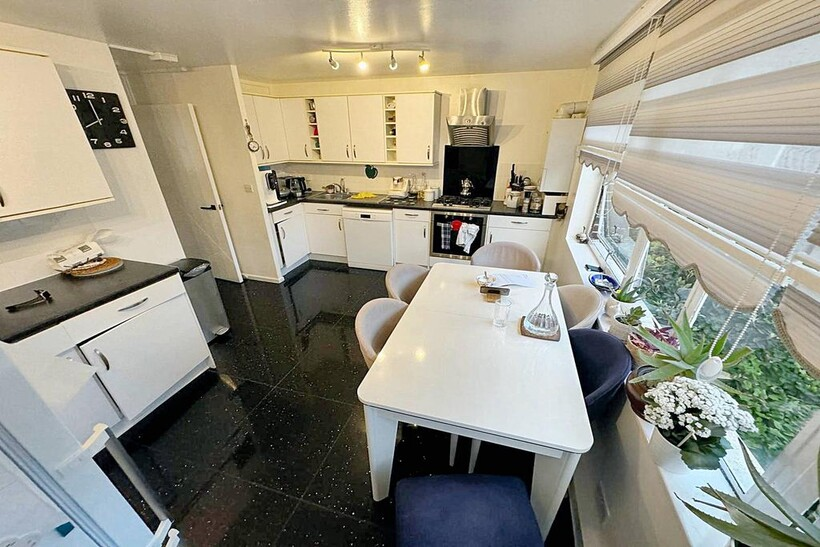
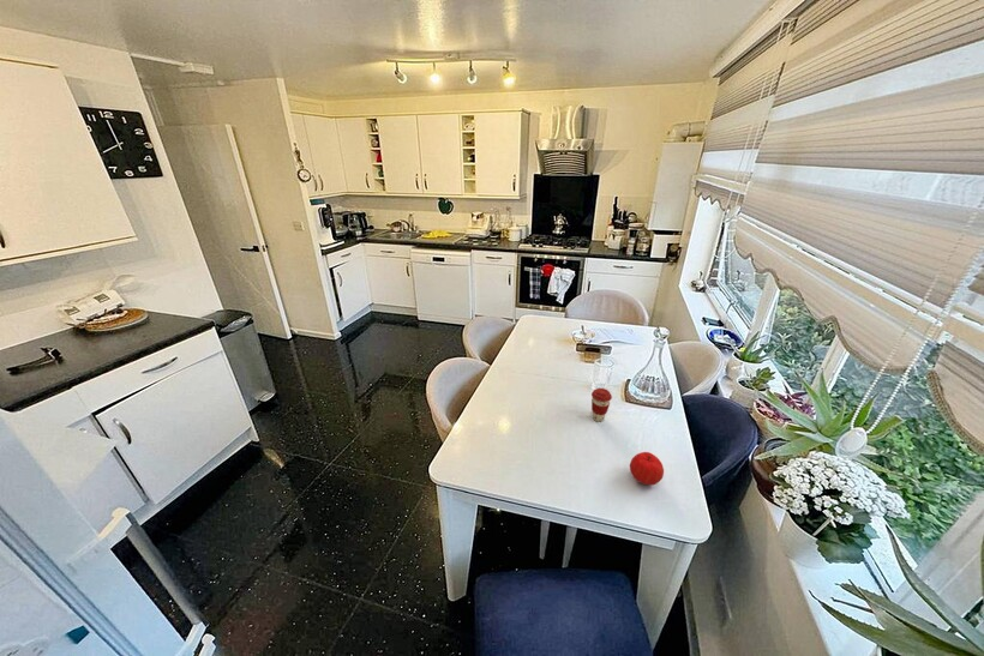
+ coffee cup [590,387,613,422]
+ fruit [629,451,665,486]
